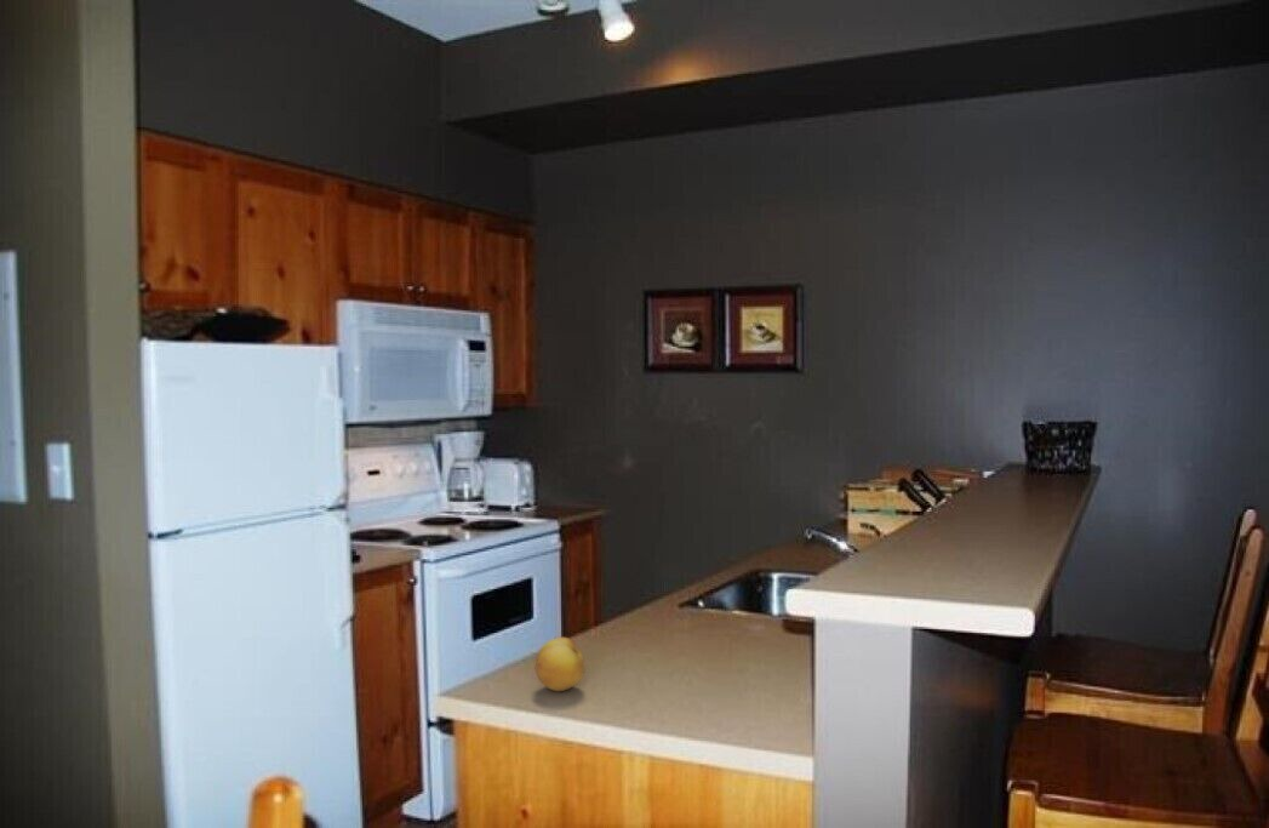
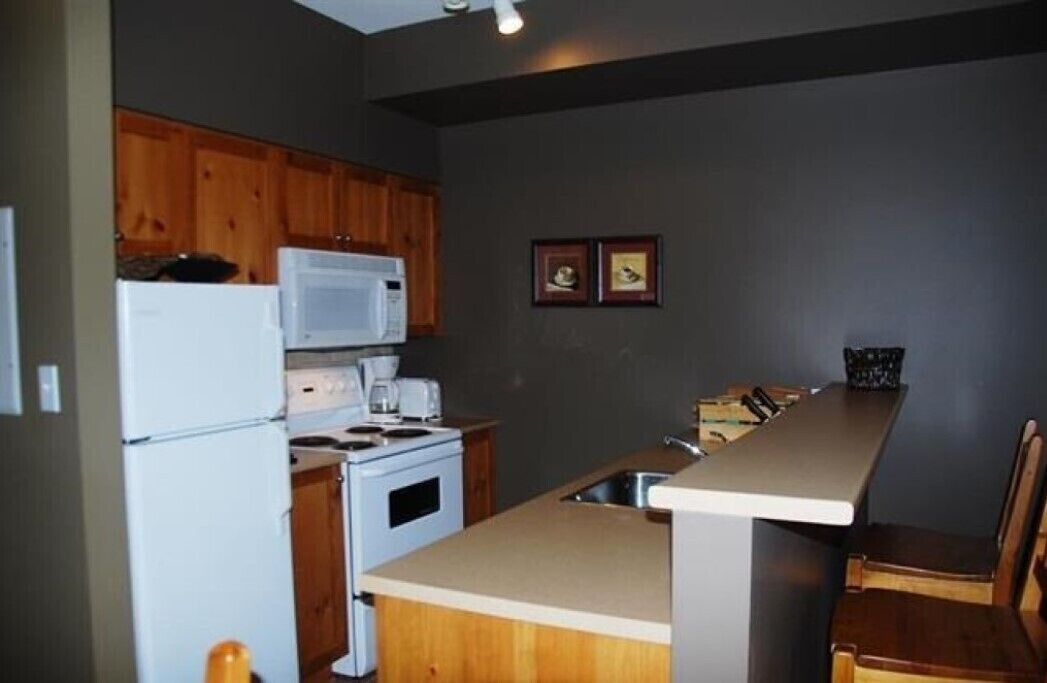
- fruit [535,636,585,692]
